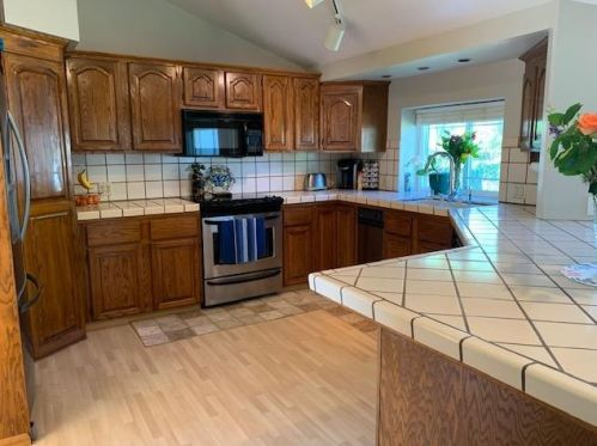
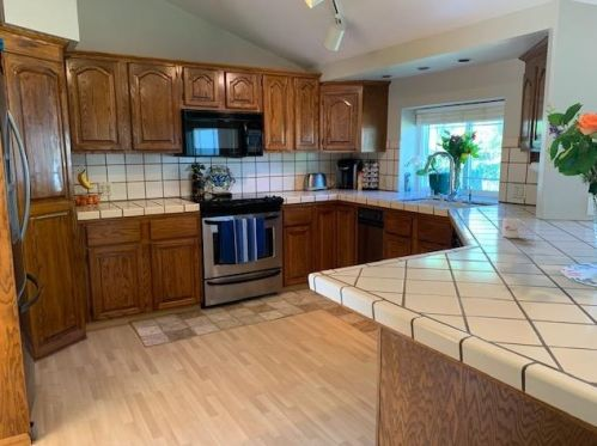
+ mug [501,218,528,239]
